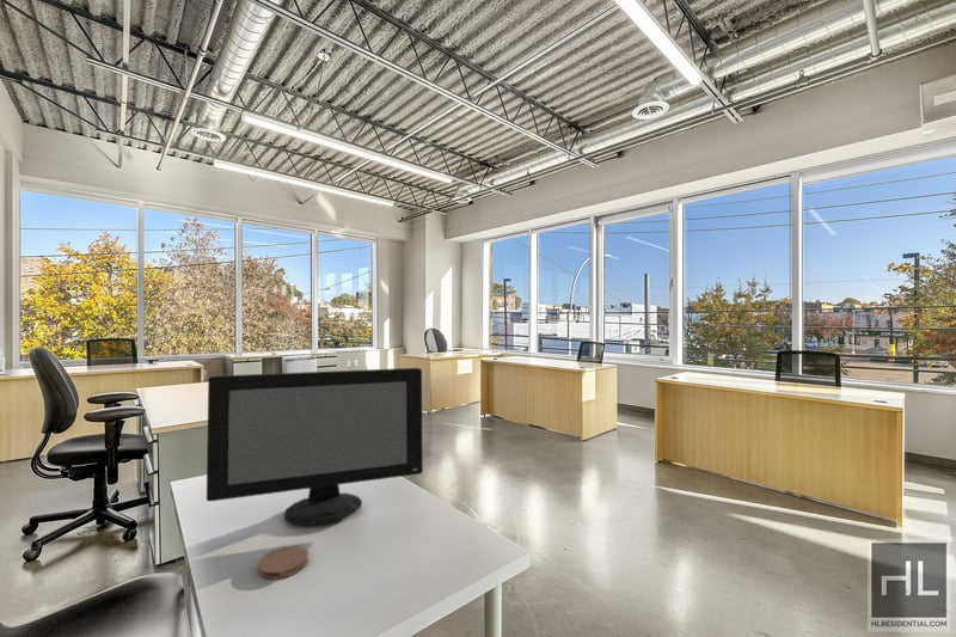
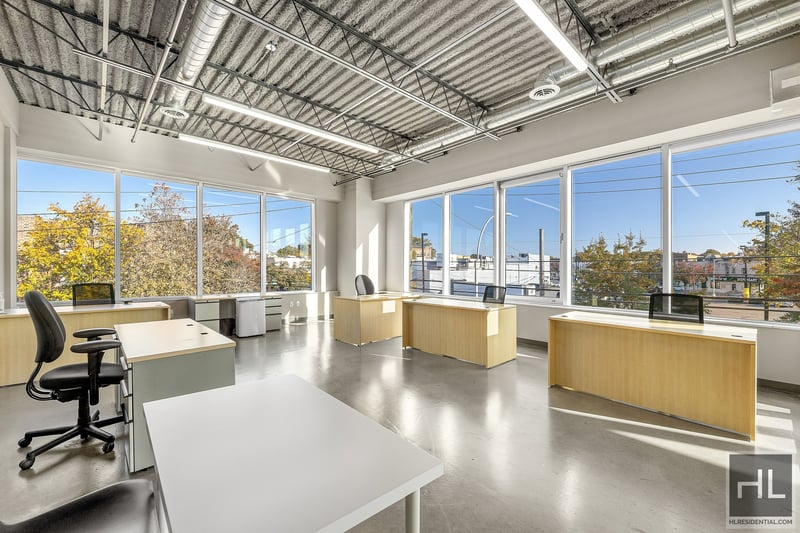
- computer monitor [206,367,424,526]
- coaster [257,545,310,581]
